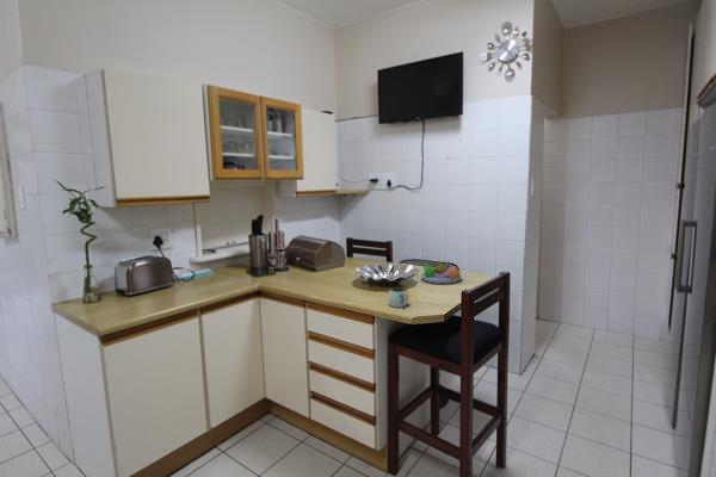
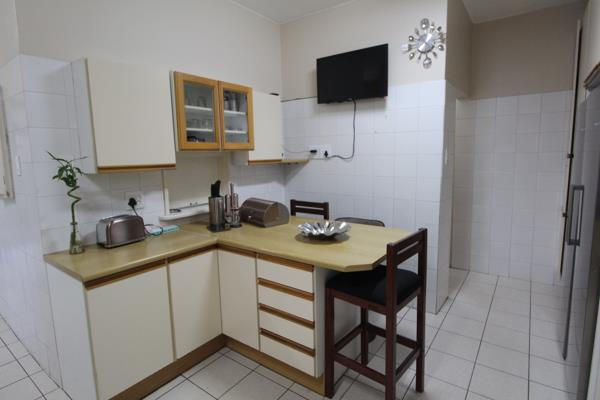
- mug [387,287,411,309]
- fruit bowl [419,260,463,285]
